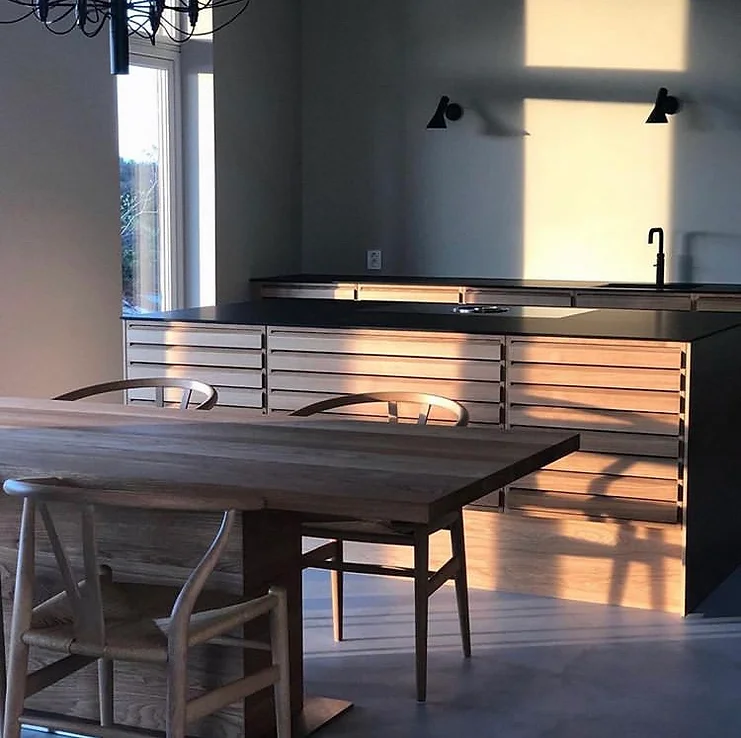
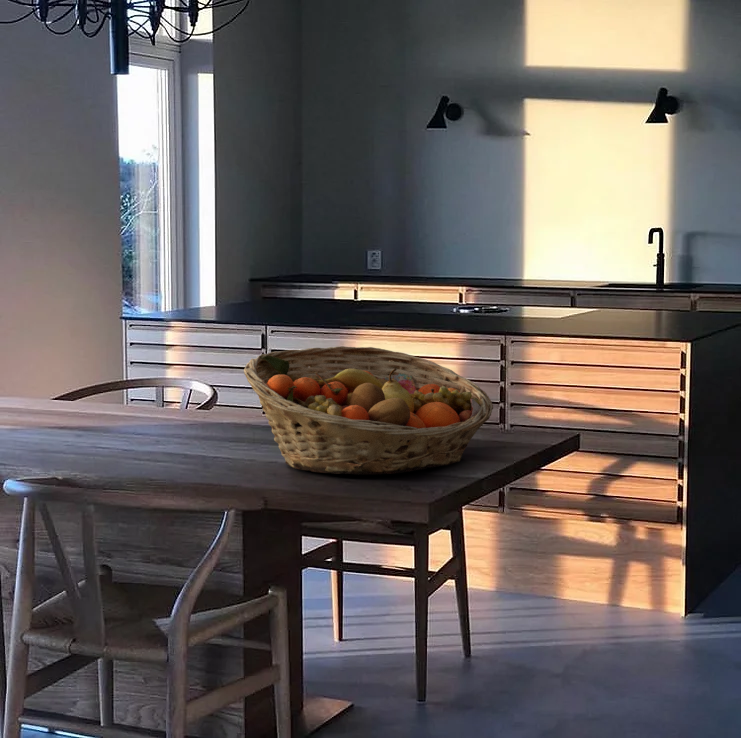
+ fruit basket [243,345,494,476]
